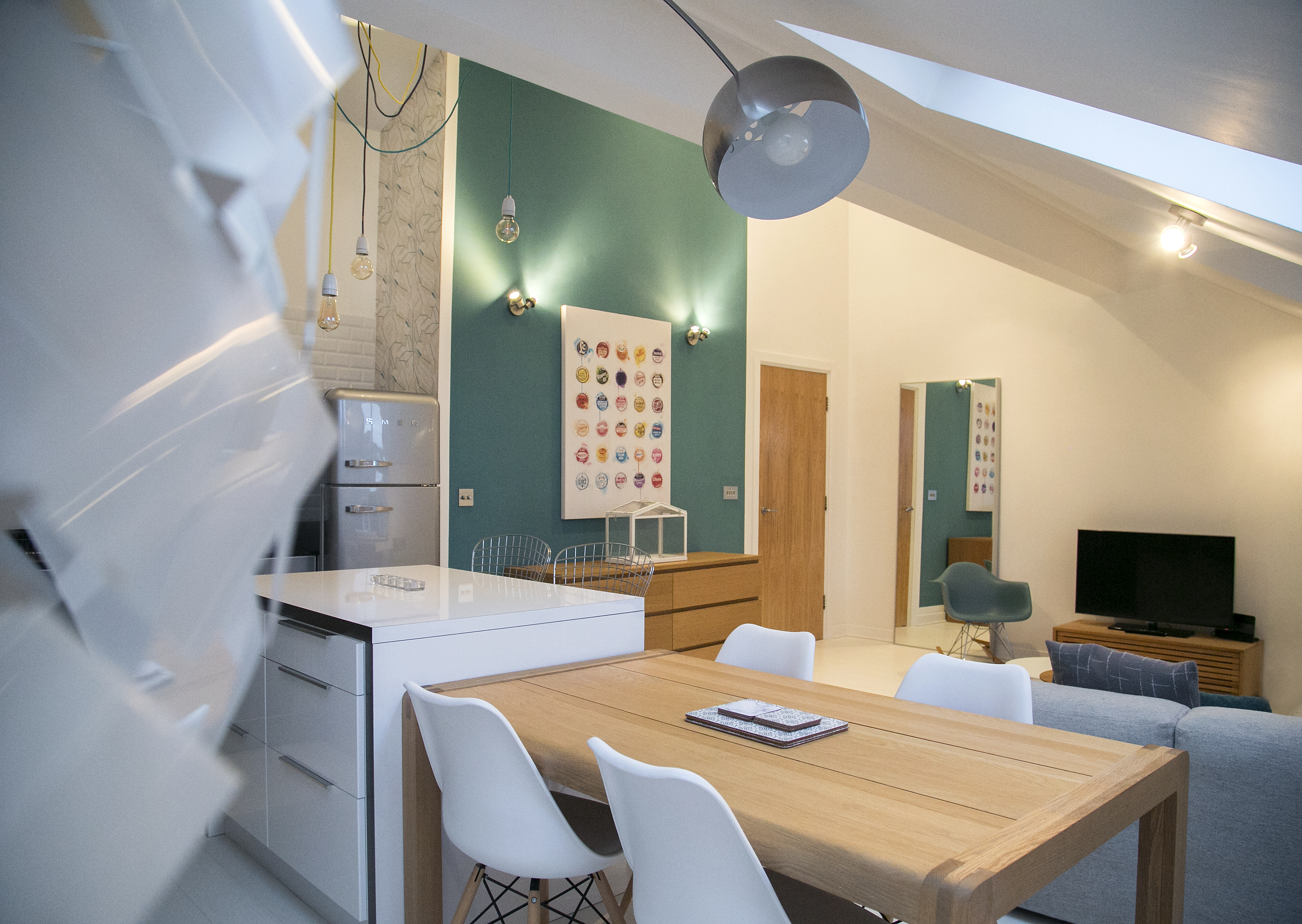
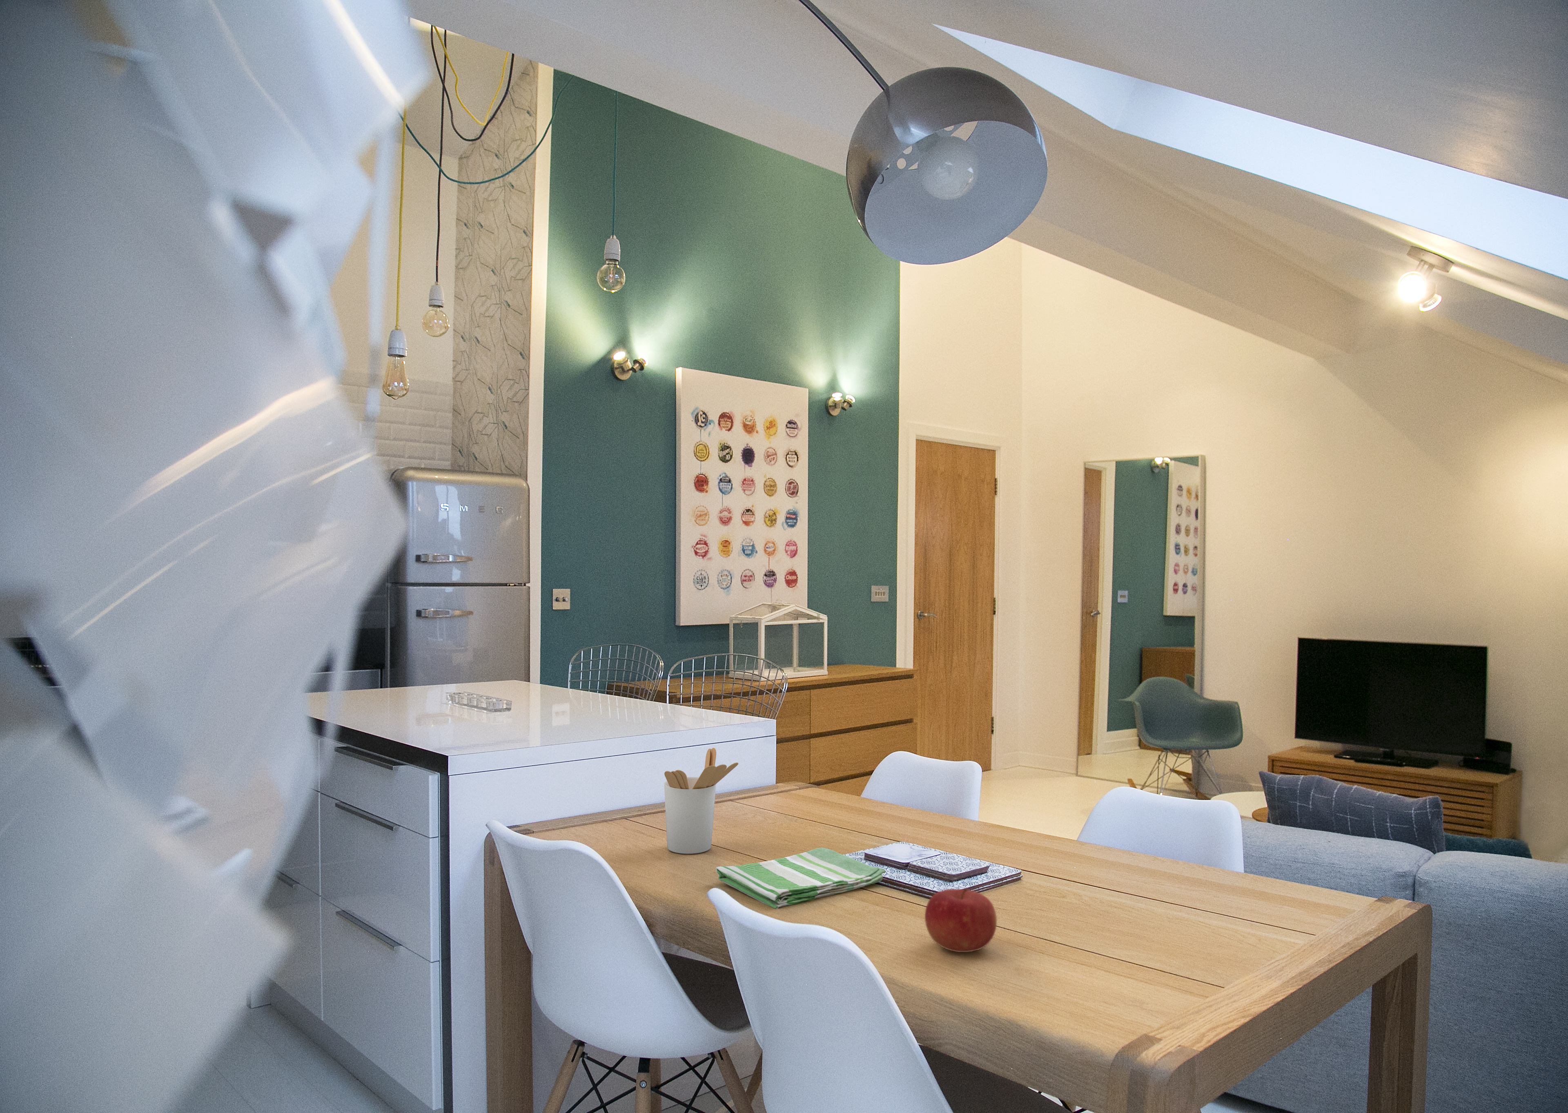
+ utensil holder [664,748,738,854]
+ dish towel [715,847,886,909]
+ fruit [925,888,997,953]
